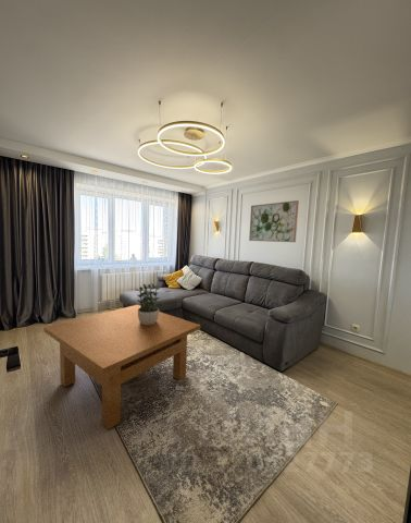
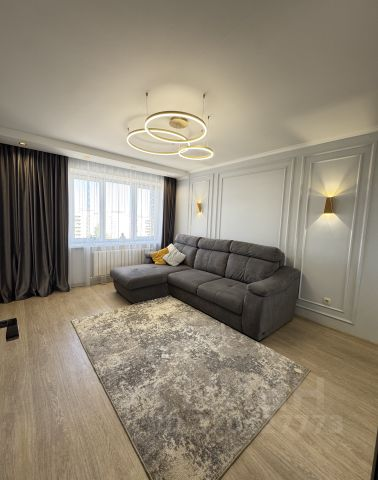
- potted plant [135,282,161,325]
- wall art [248,199,300,243]
- table [42,304,201,430]
